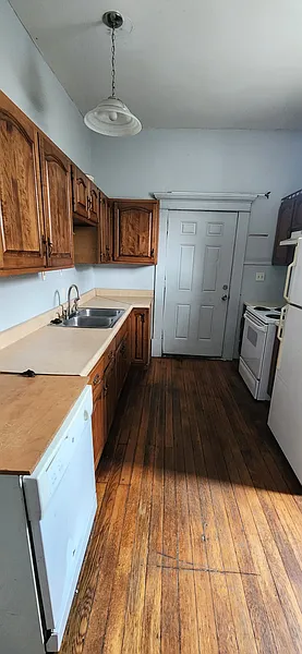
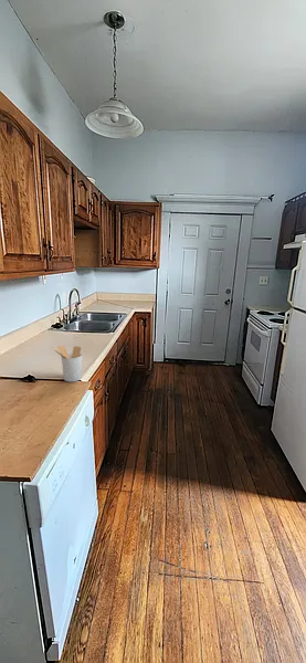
+ utensil holder [51,345,83,382]
